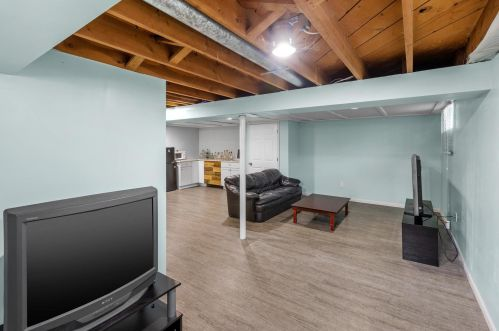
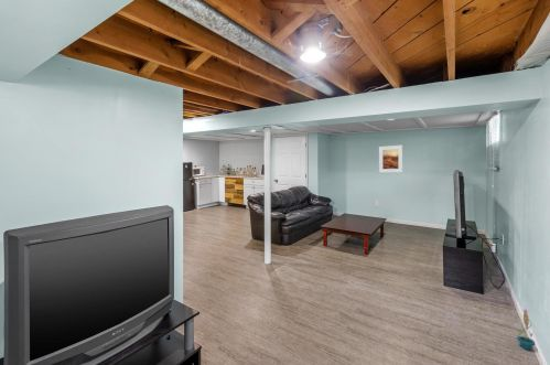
+ decorative plant [516,309,536,351]
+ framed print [378,144,403,174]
